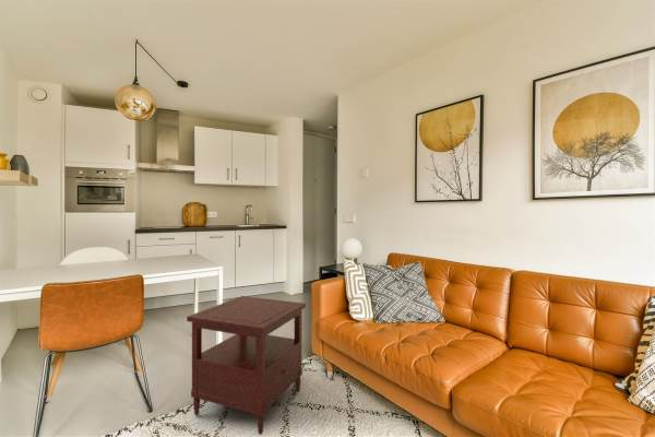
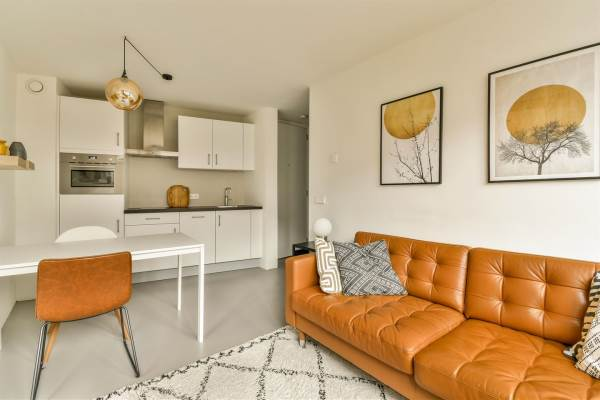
- side table [186,295,307,436]
